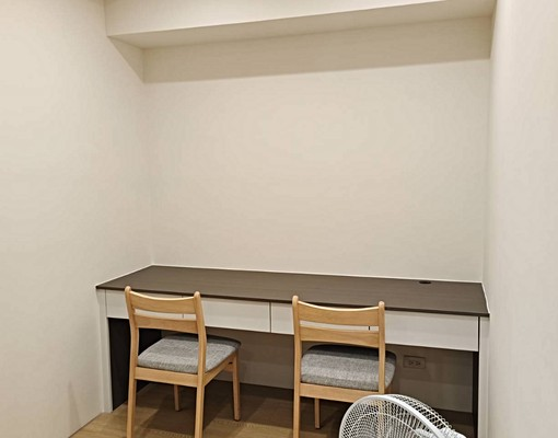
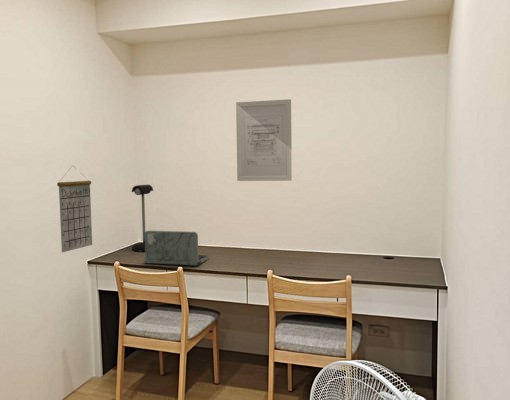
+ laptop [143,230,210,267]
+ calendar [56,165,93,253]
+ wall art [235,98,293,182]
+ mailbox [131,184,154,252]
